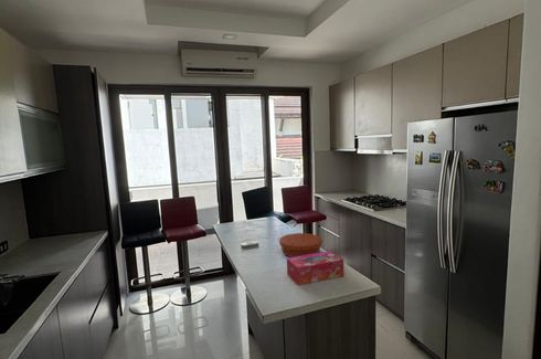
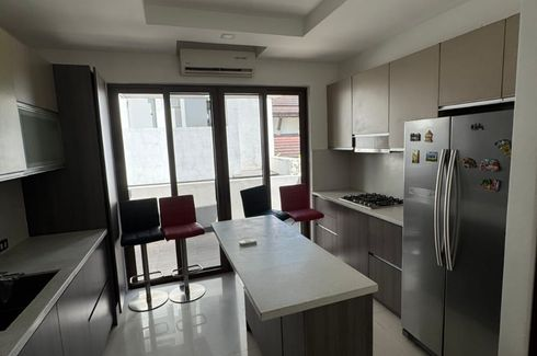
- bowl [278,232,323,257]
- tissue box [286,250,344,286]
